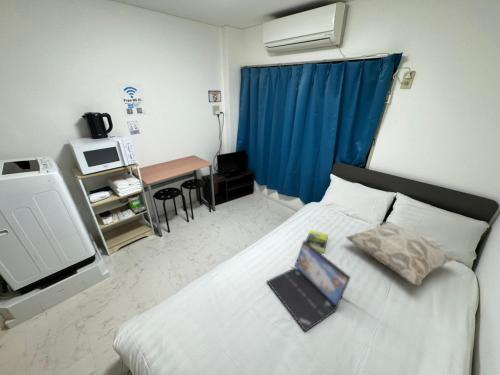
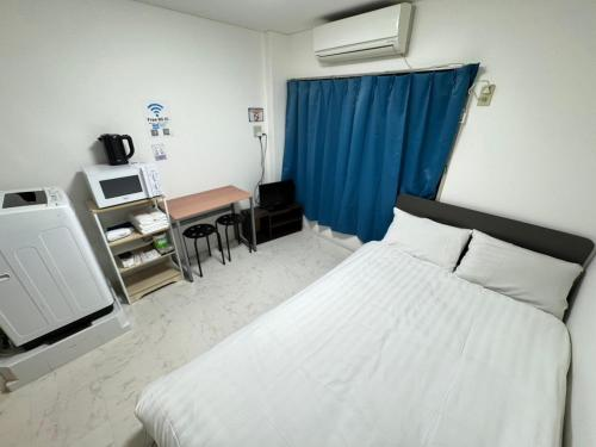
- book [305,229,329,254]
- decorative pillow [345,220,461,287]
- laptop [266,240,352,332]
